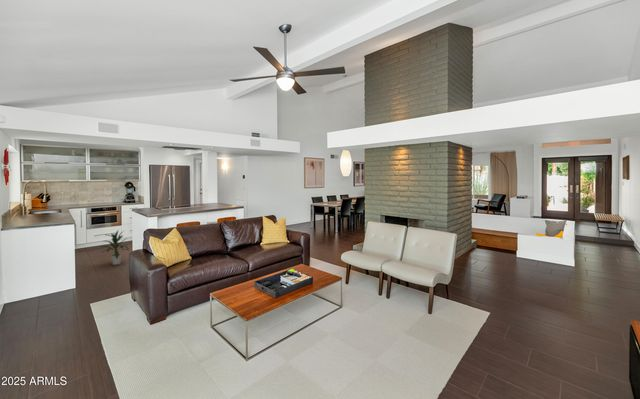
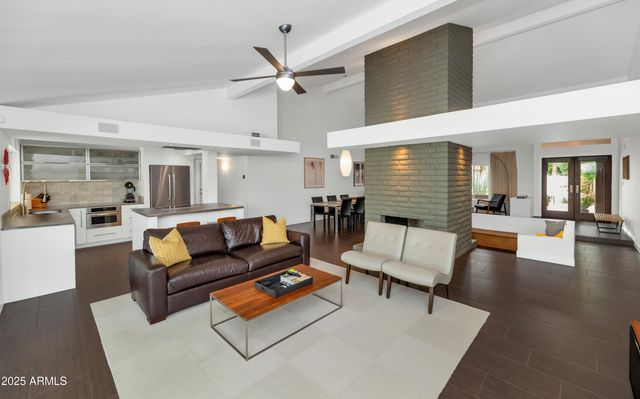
- indoor plant [100,228,131,266]
